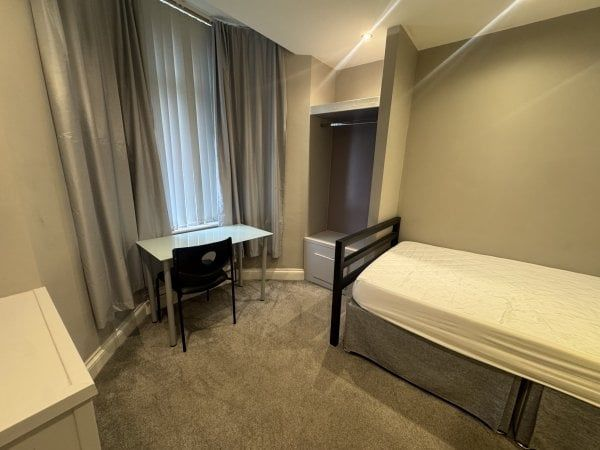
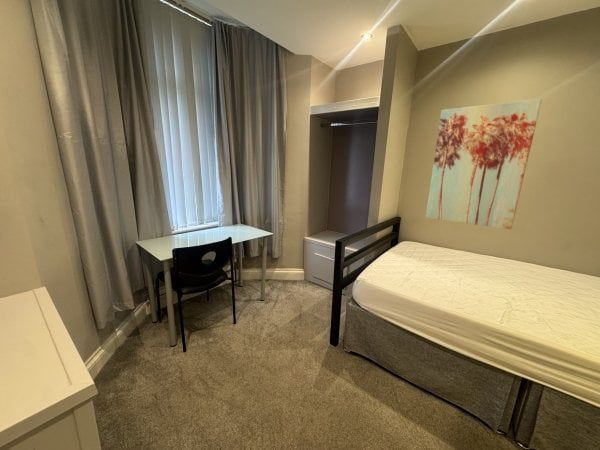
+ wall art [425,98,543,231]
